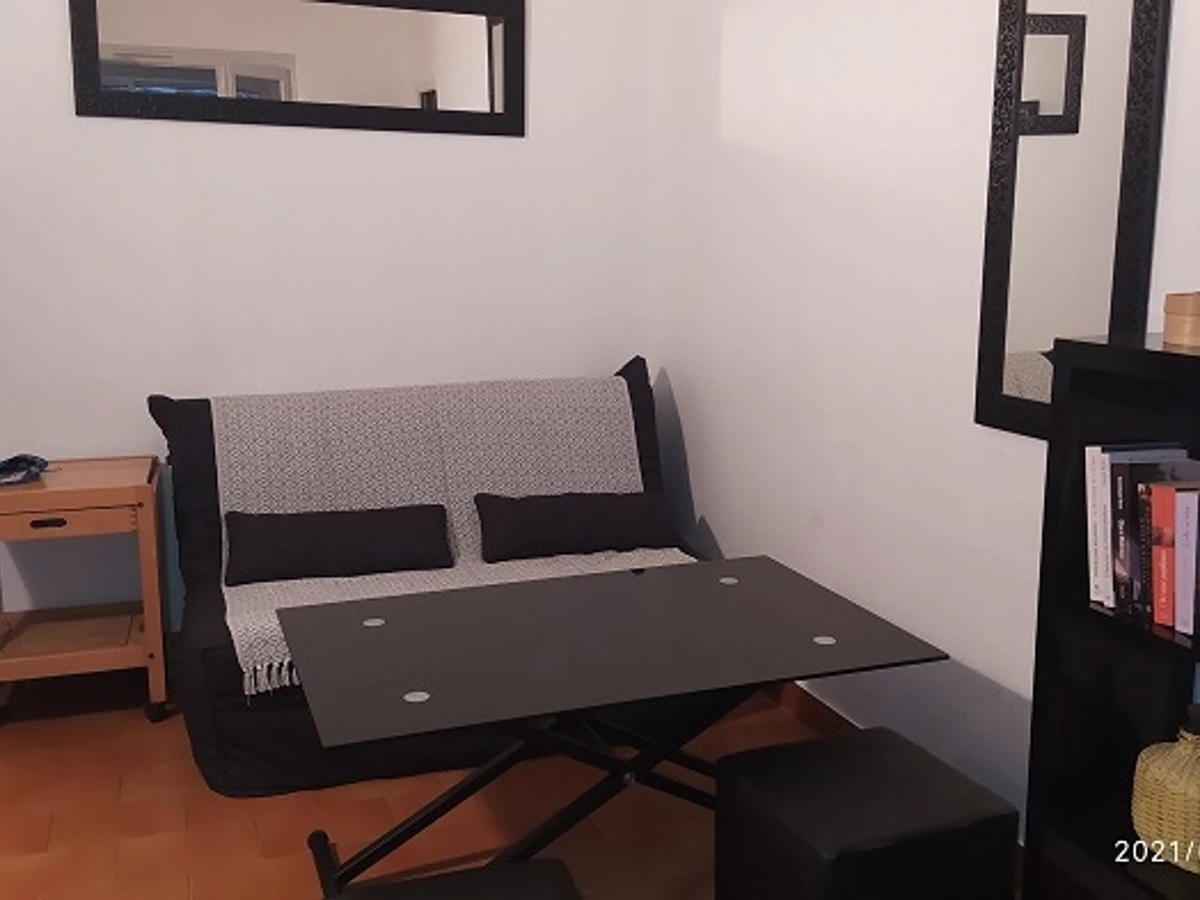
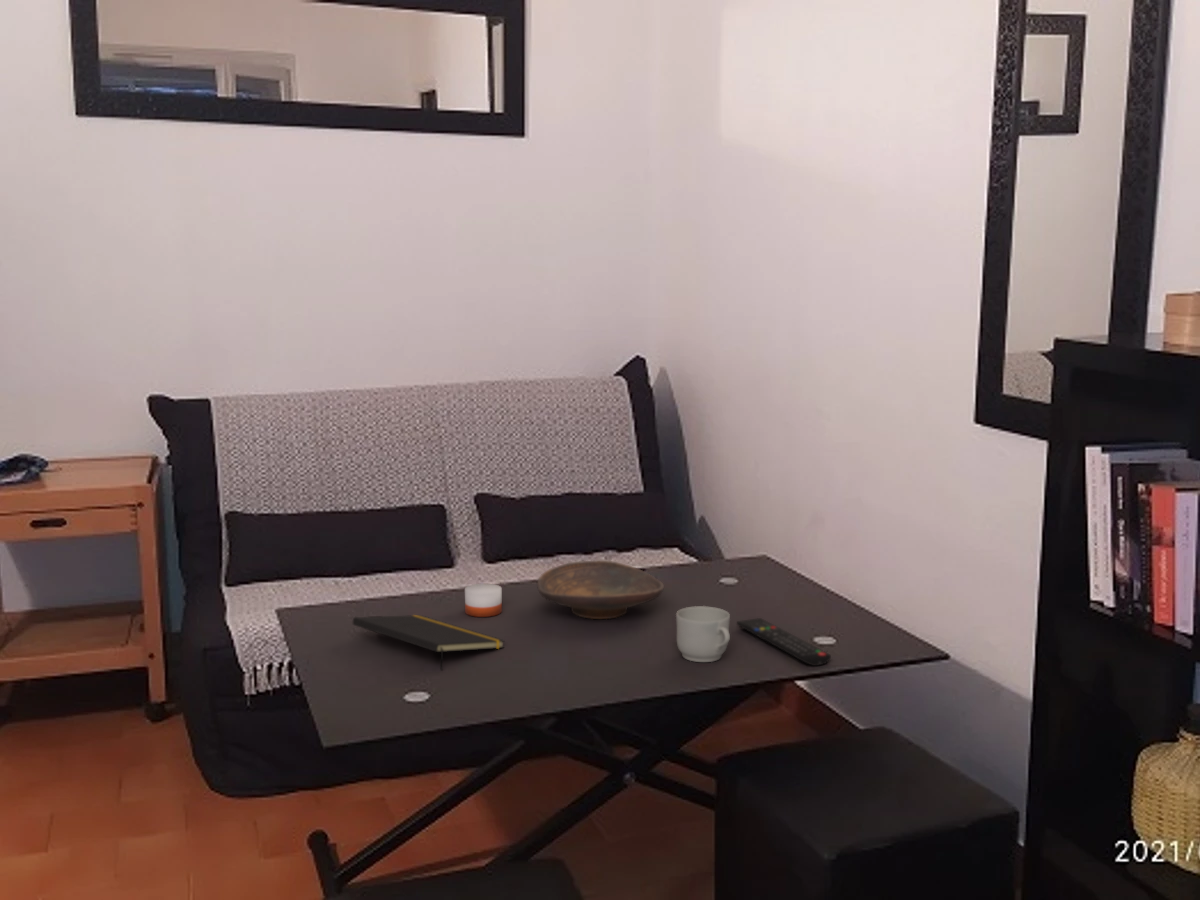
+ candle [464,583,503,618]
+ decorative bowl [536,560,665,620]
+ remote control [736,617,832,667]
+ mug [675,605,731,663]
+ notepad [352,614,506,672]
